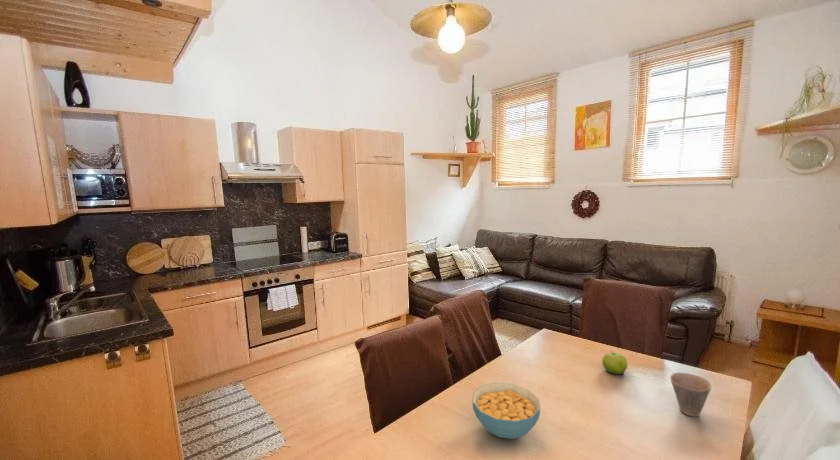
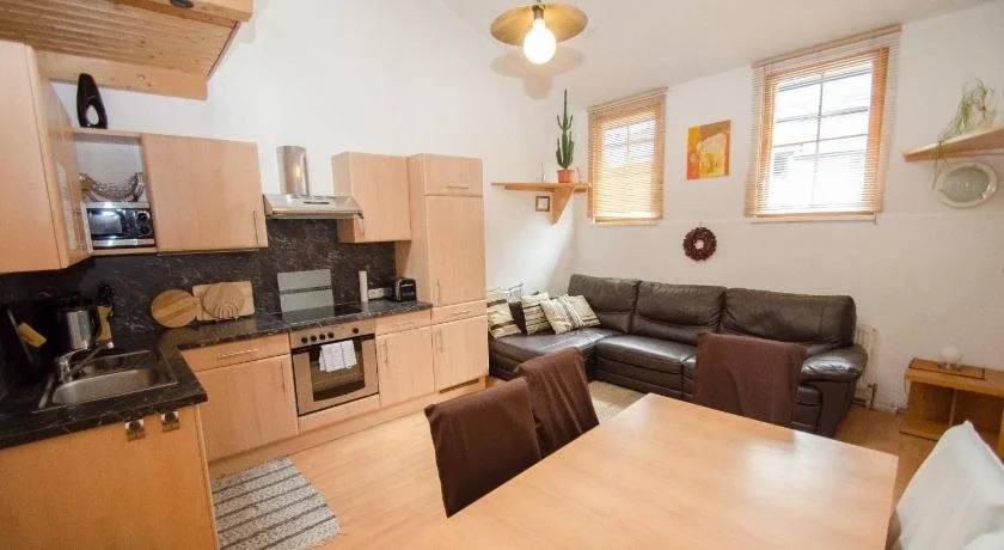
- cup [669,372,712,417]
- fruit [601,350,628,376]
- cereal bowl [471,382,541,440]
